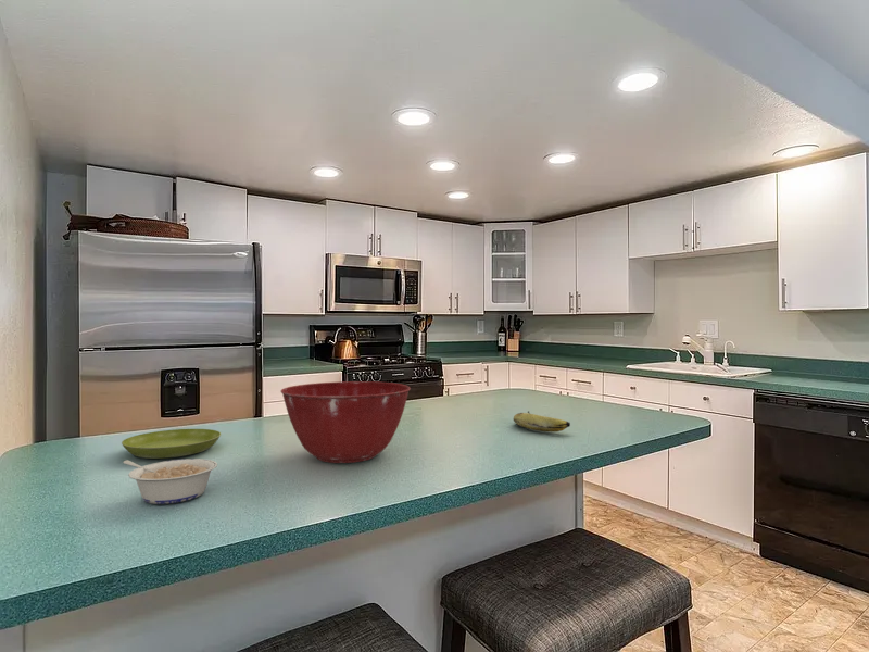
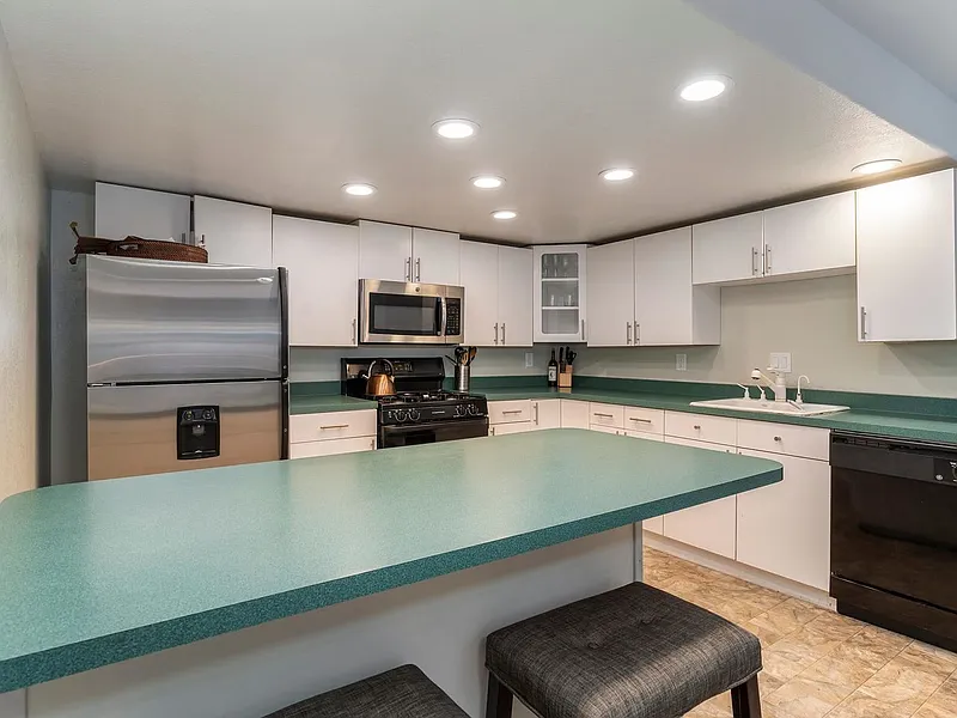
- mixing bowl [280,380,412,464]
- legume [122,457,218,505]
- fruit [513,410,571,434]
- saucer [121,428,222,460]
